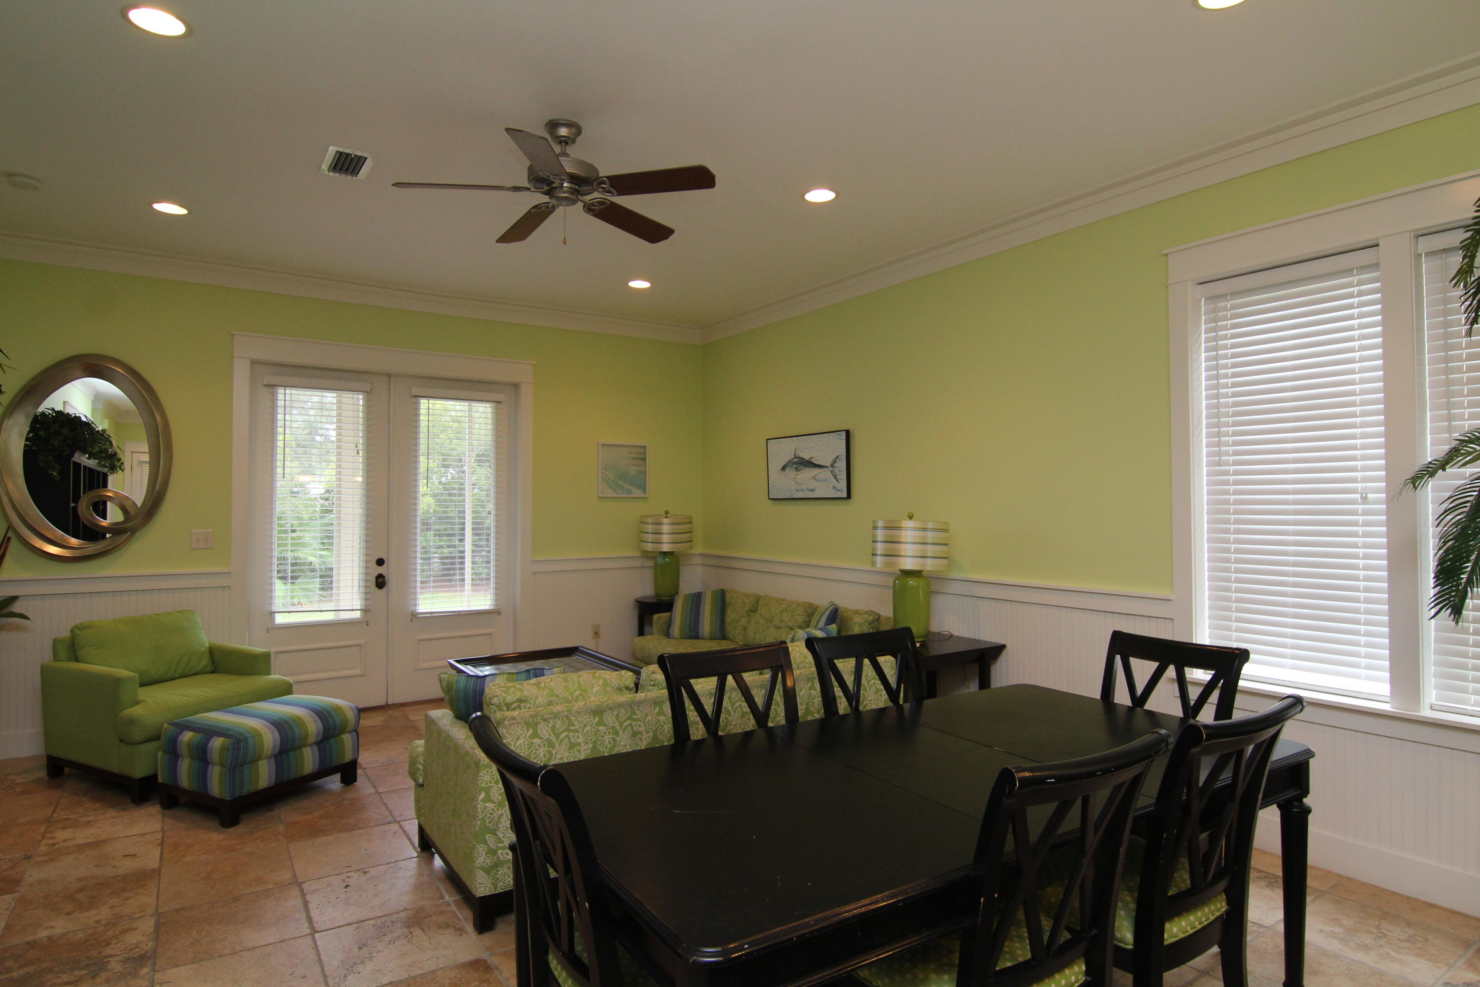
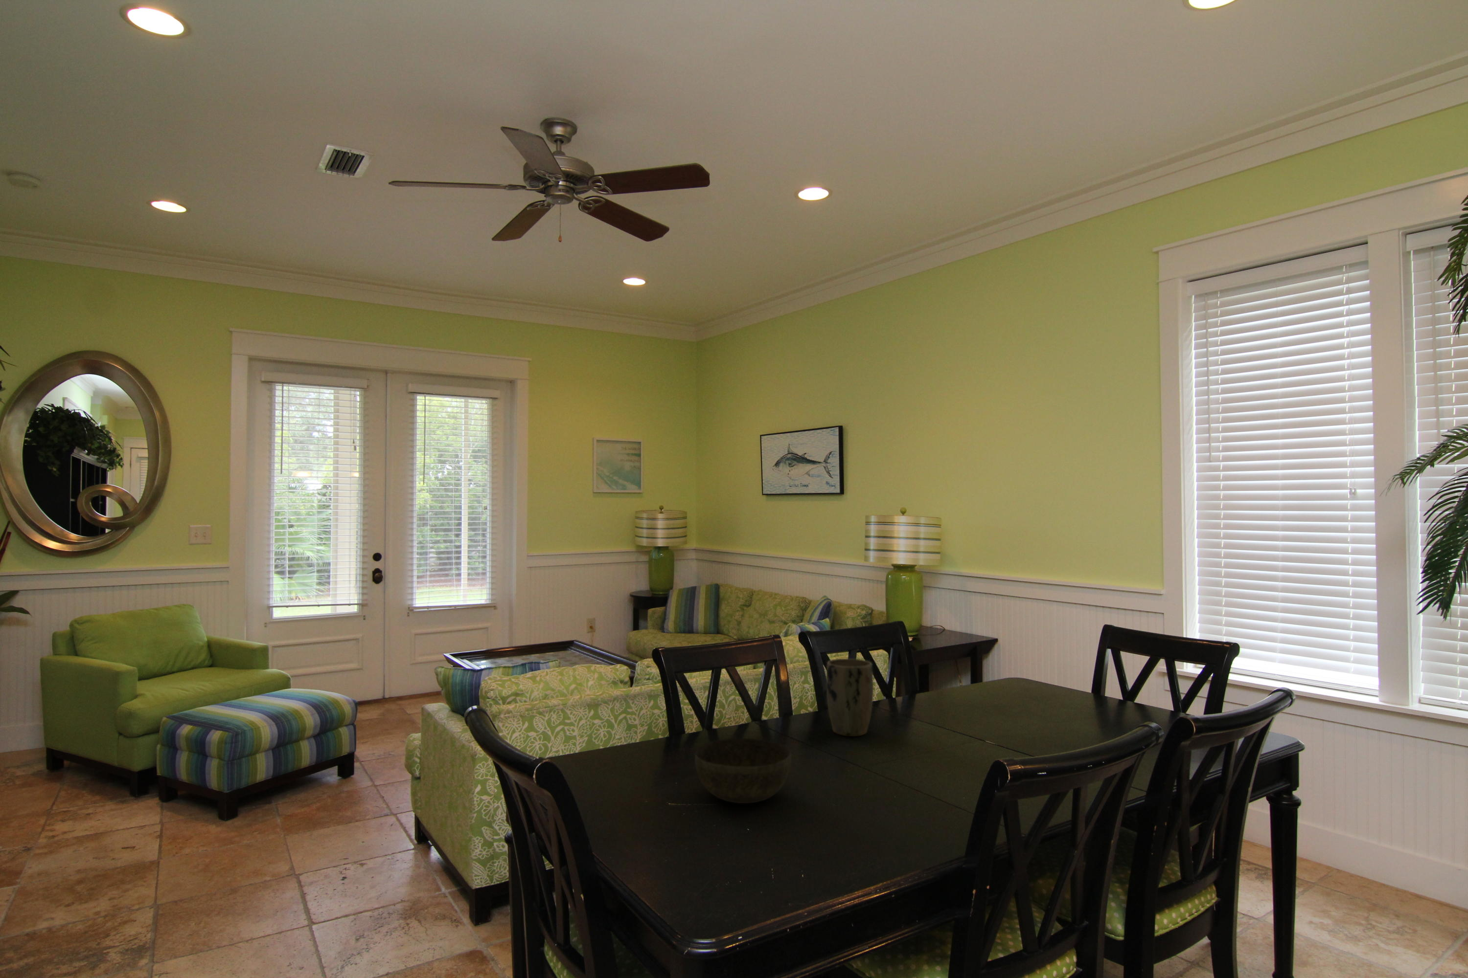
+ plant pot [826,658,874,737]
+ bowl [695,738,792,804]
